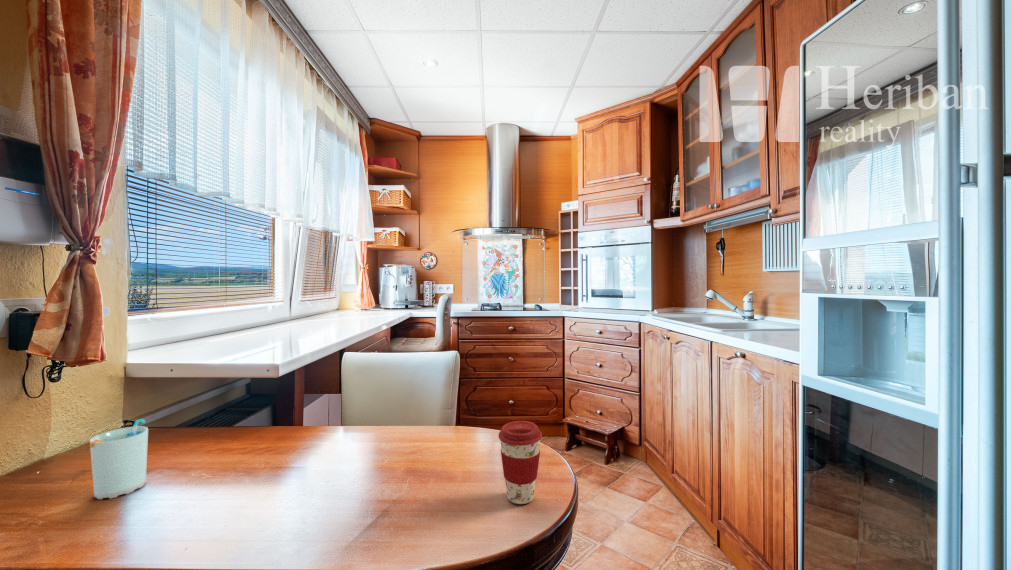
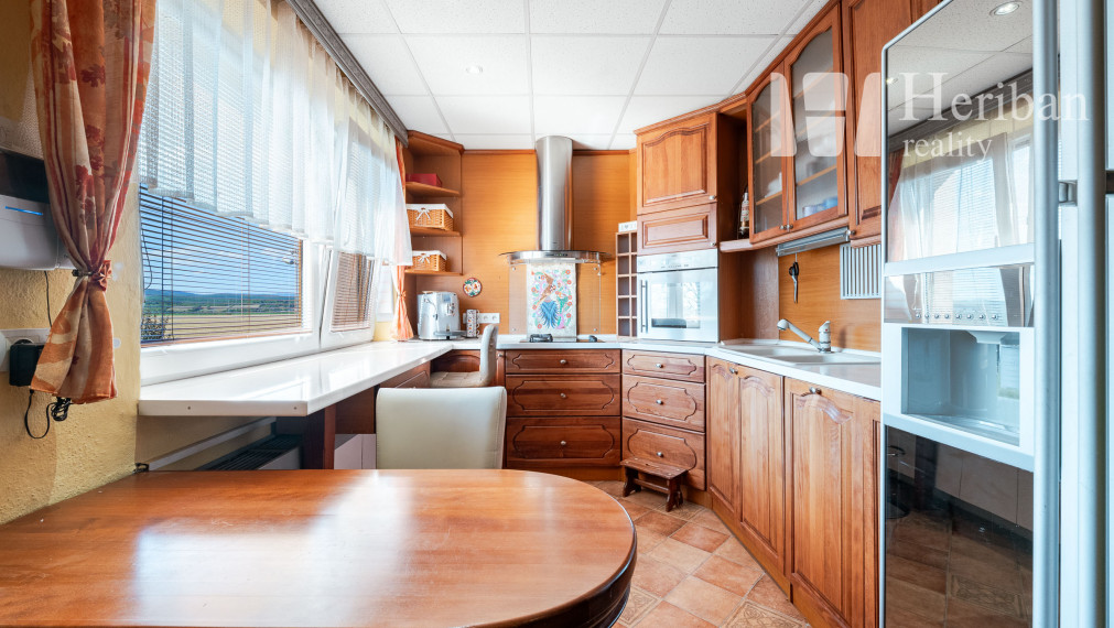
- cup [89,418,149,500]
- coffee cup [497,420,543,505]
